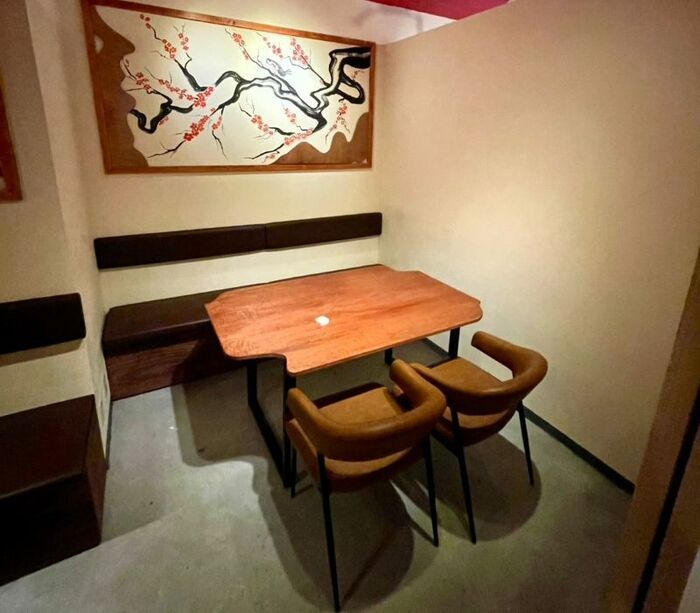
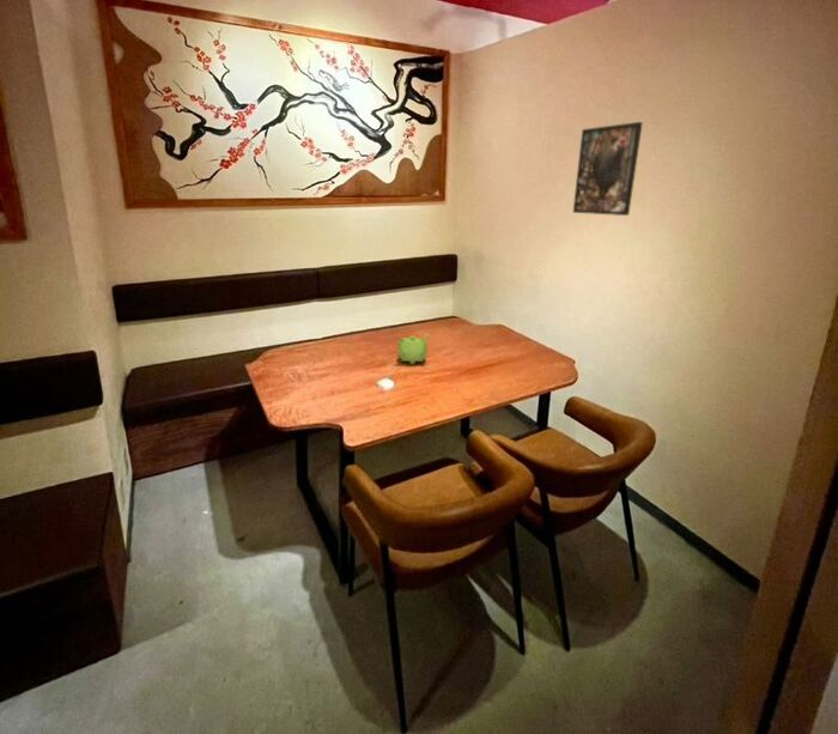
+ teapot [396,332,430,365]
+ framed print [572,121,644,217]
